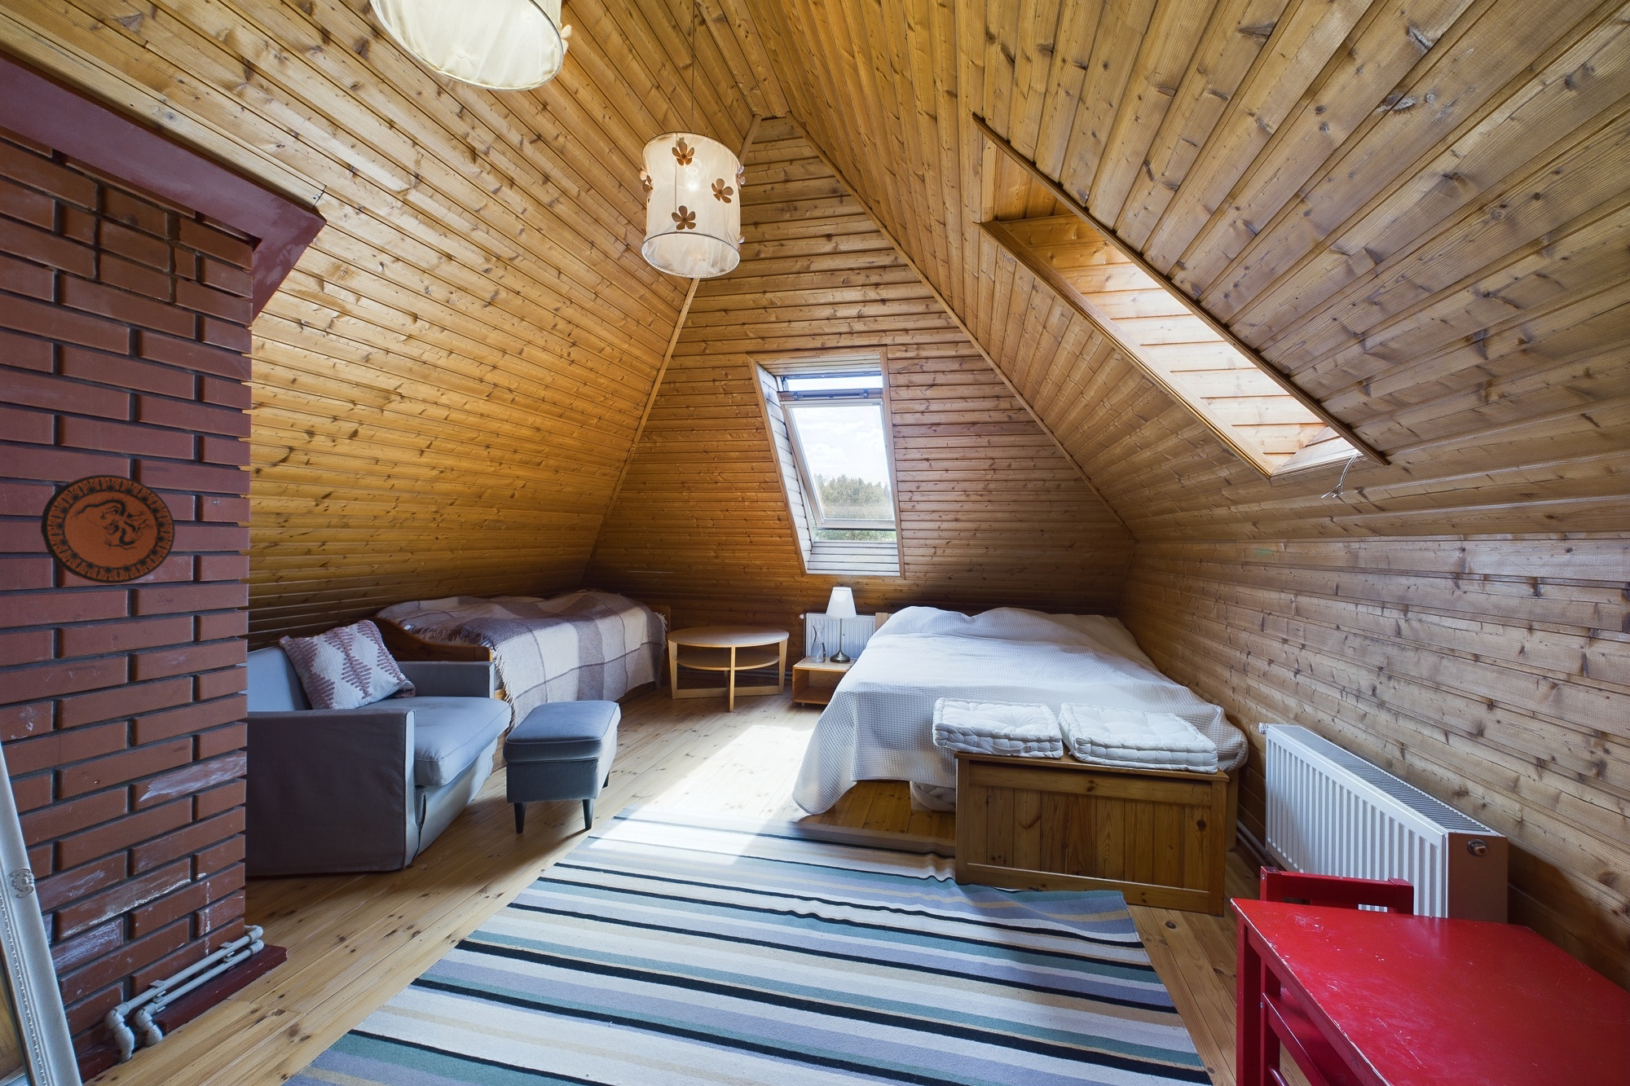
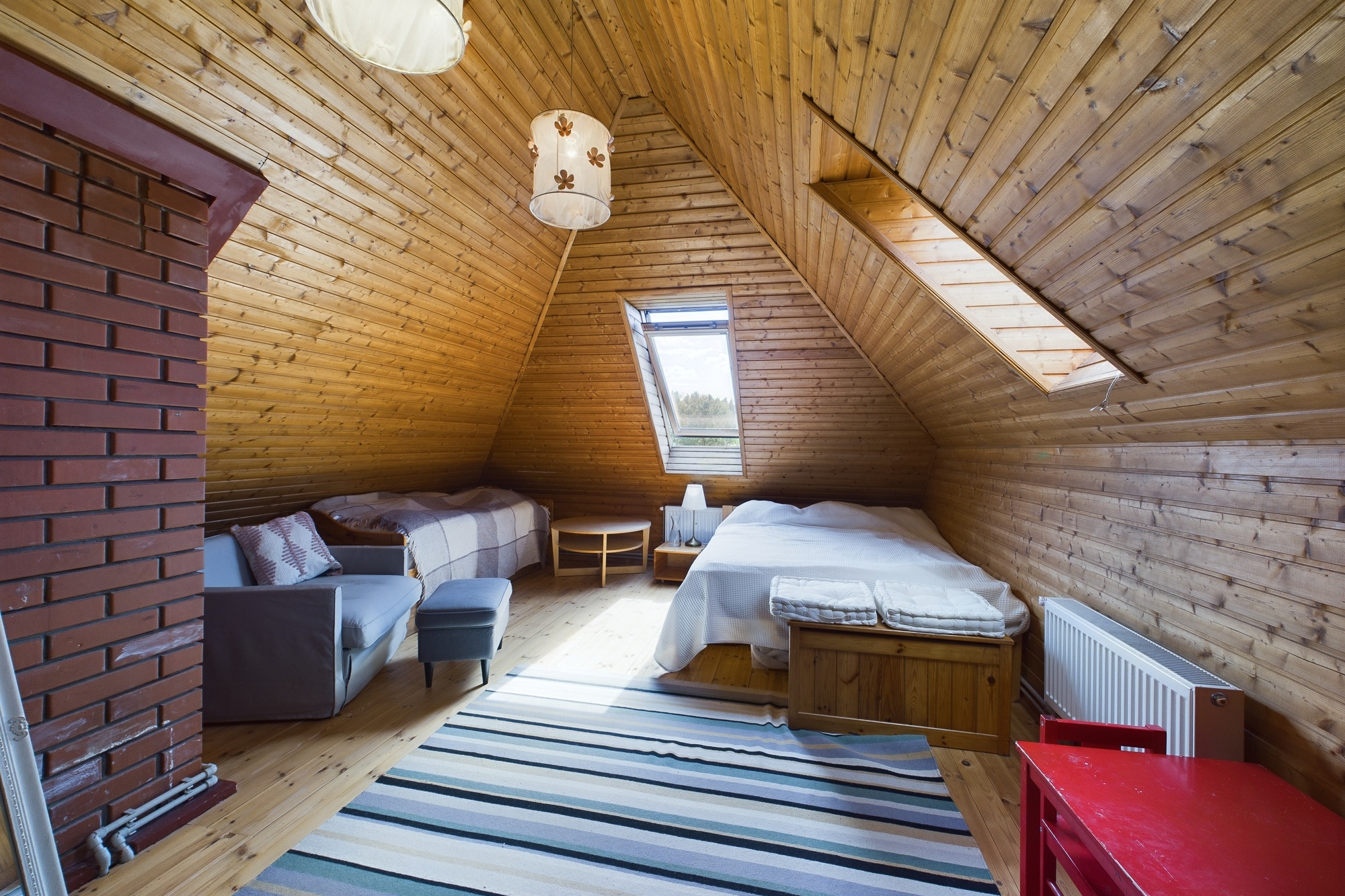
- decorative plate [40,474,176,585]
